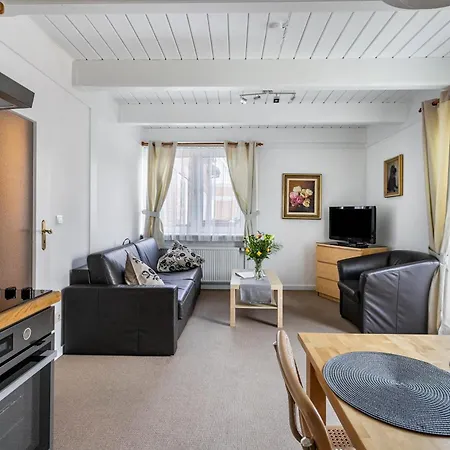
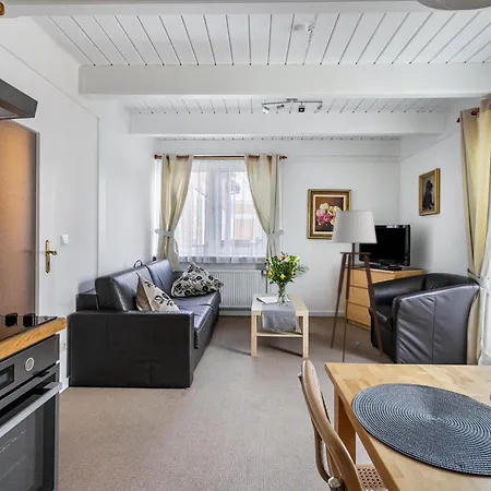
+ floor lamp [330,209,384,363]
